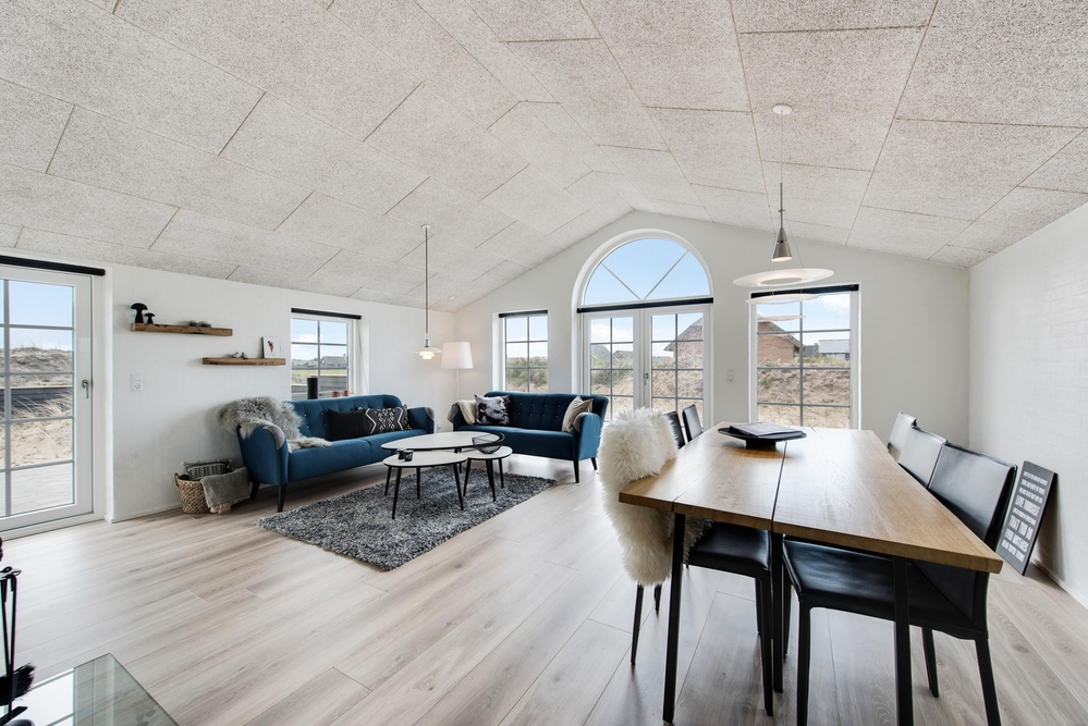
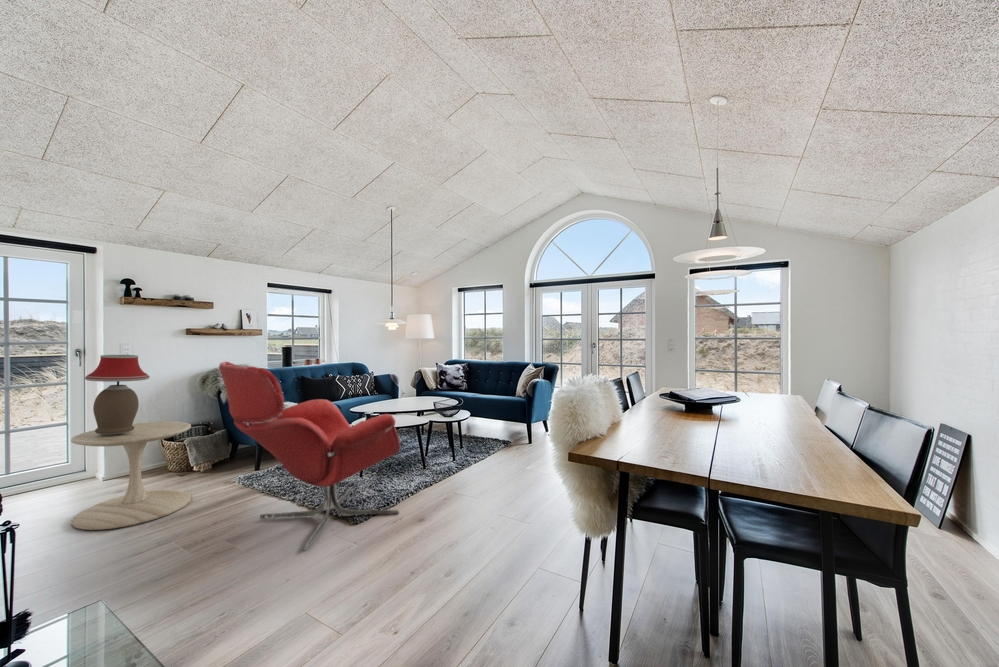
+ side table [70,420,192,531]
+ table lamp [84,354,151,435]
+ lounge chair [218,361,401,552]
